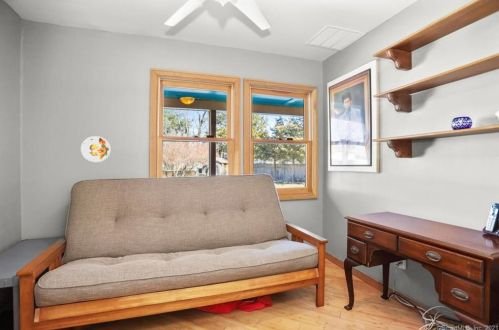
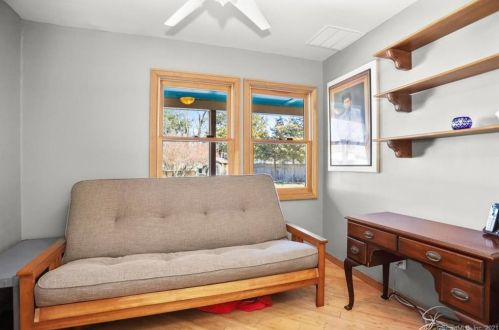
- decorative plate [80,135,112,163]
